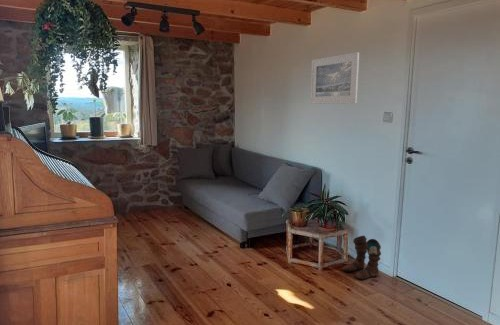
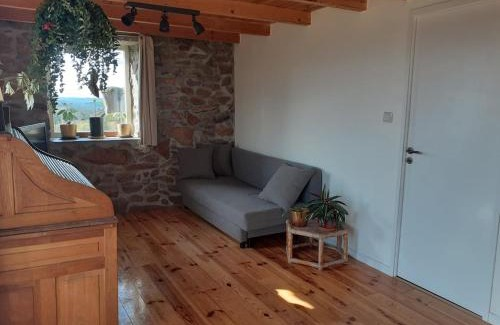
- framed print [309,51,360,105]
- boots [341,235,382,281]
